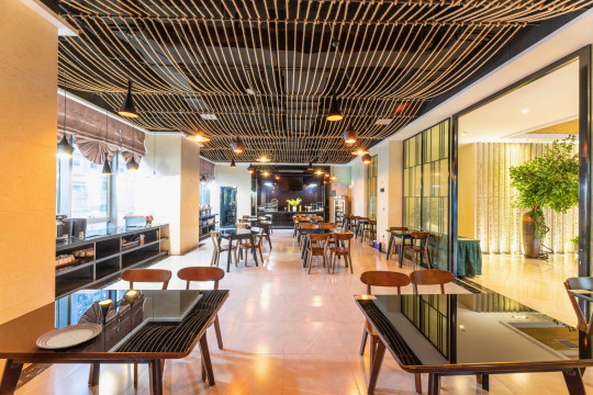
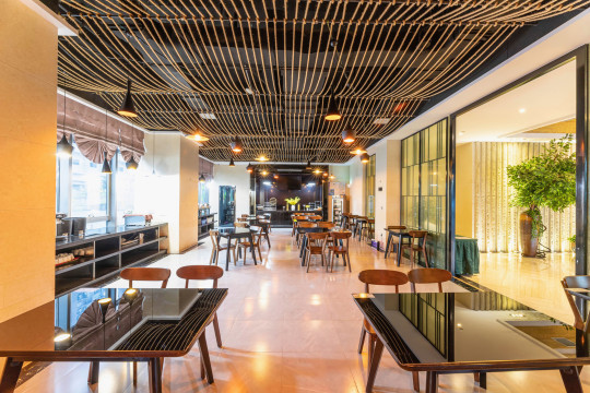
- dinner plate [35,323,103,350]
